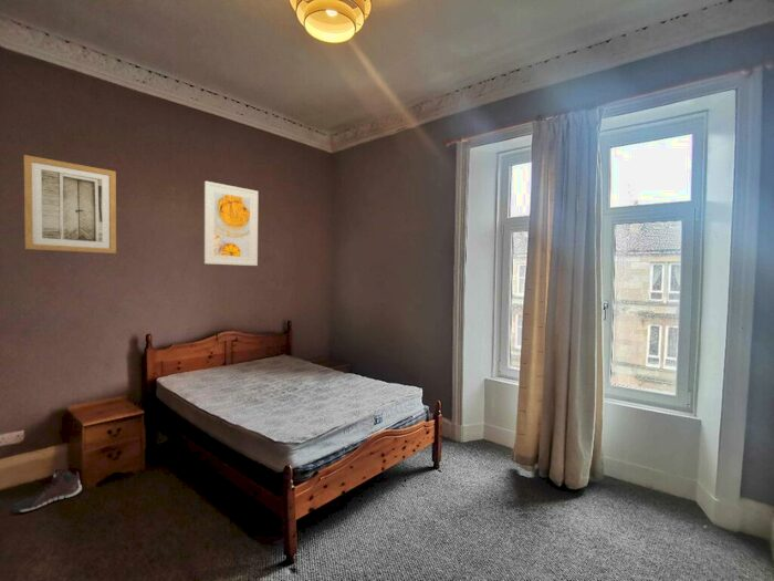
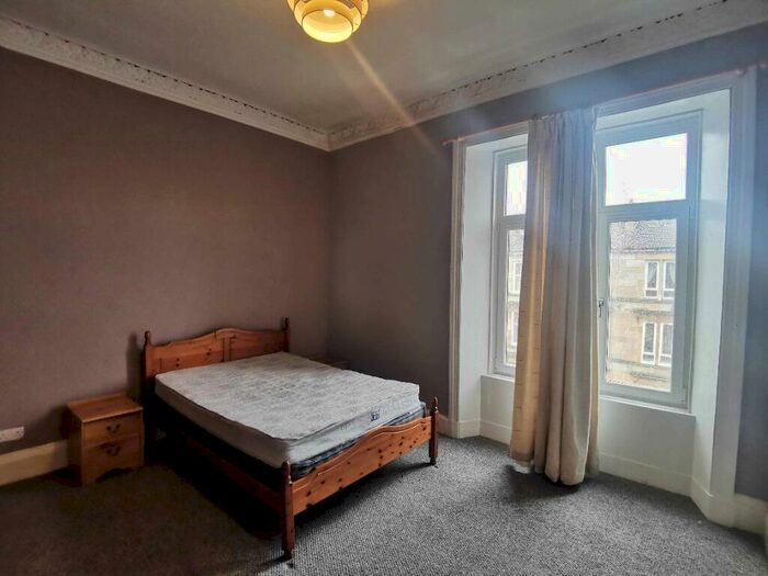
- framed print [202,180,259,267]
- sneaker [11,468,83,513]
- wall art [22,154,117,255]
